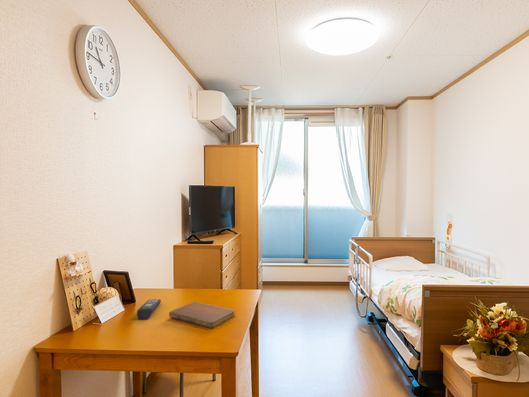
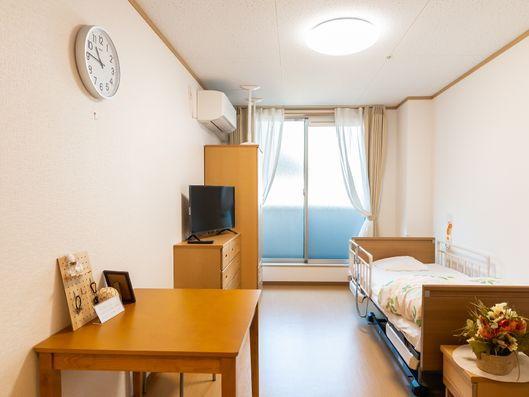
- notebook [168,301,236,329]
- remote control [136,298,162,320]
